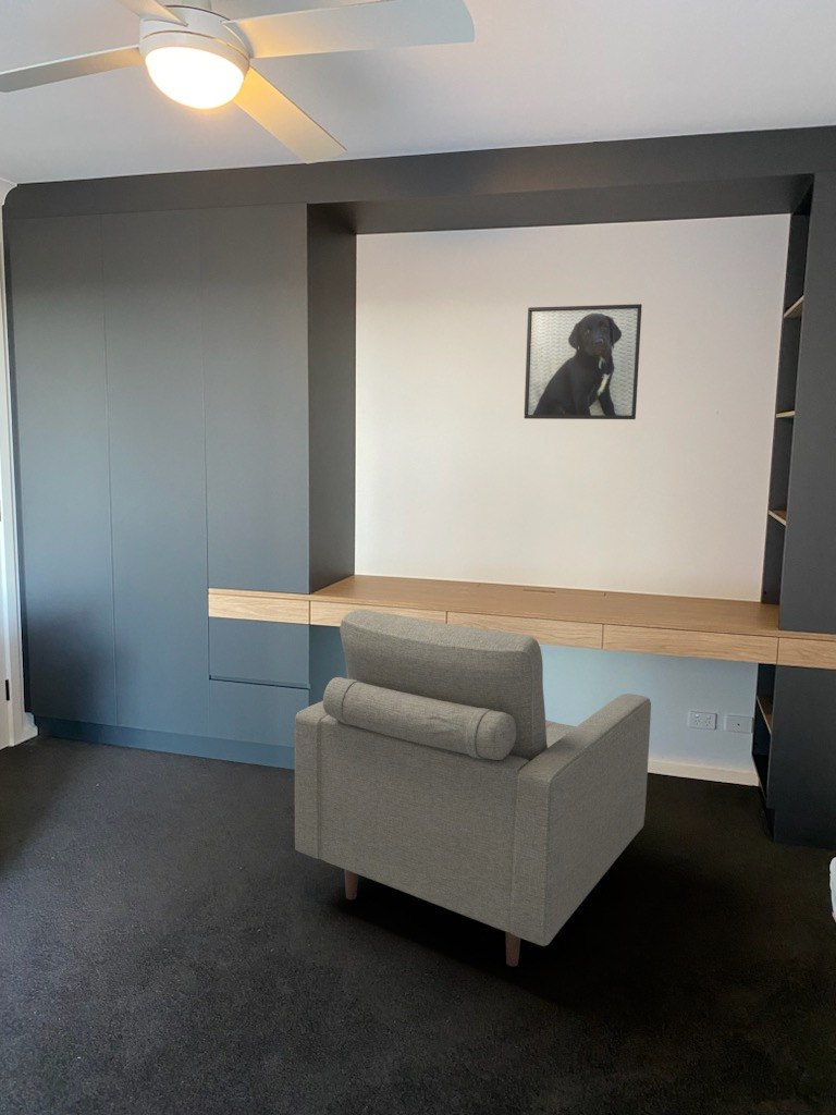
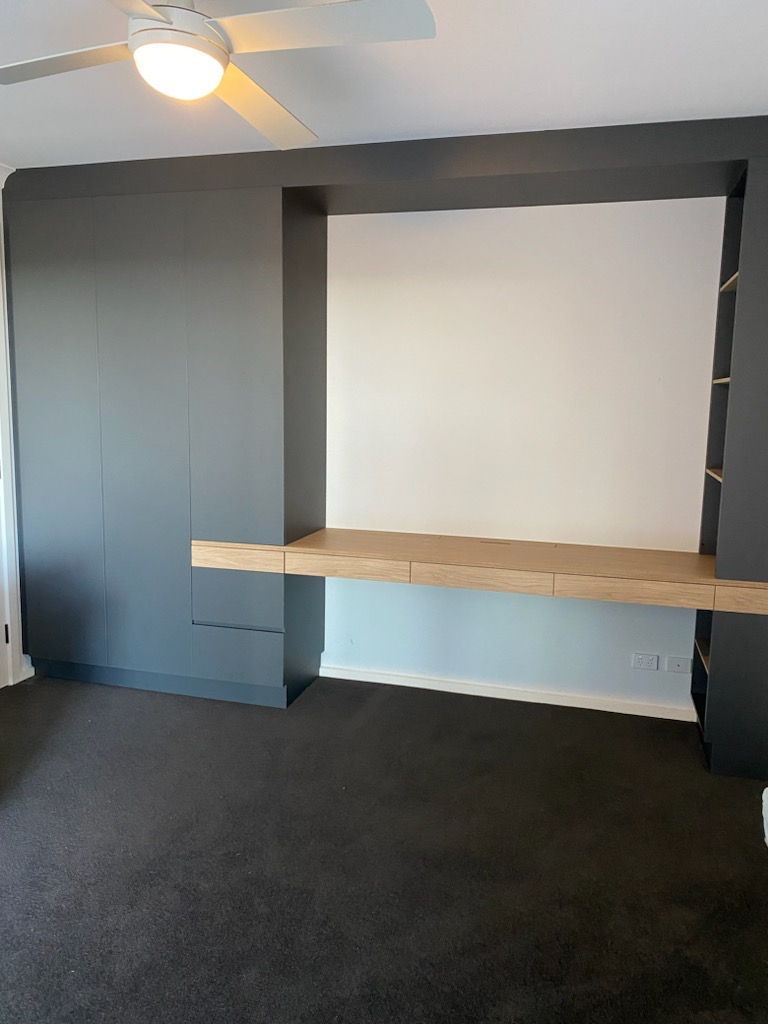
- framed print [524,303,643,420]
- chair [294,609,652,968]
